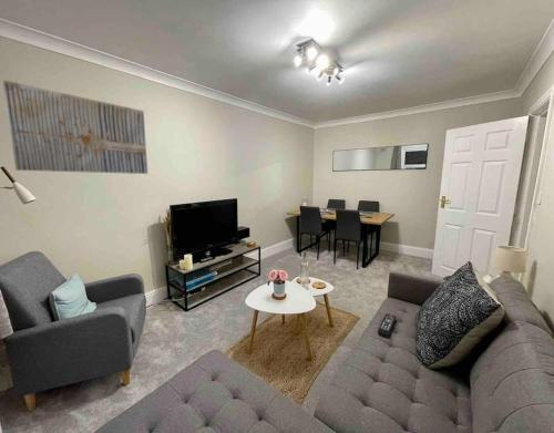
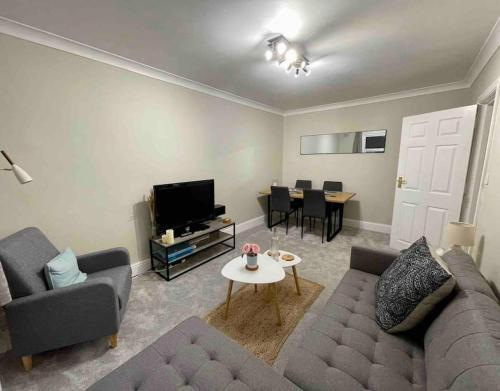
- remote control [377,312,397,338]
- wall art [2,79,148,175]
